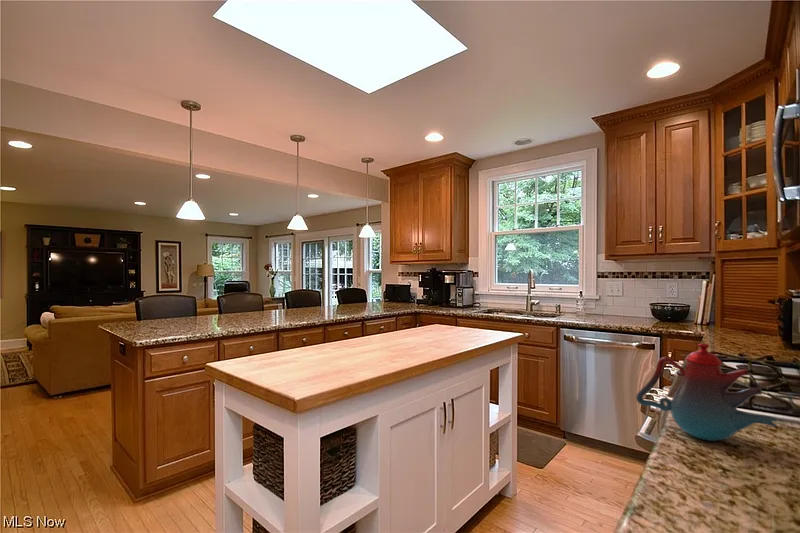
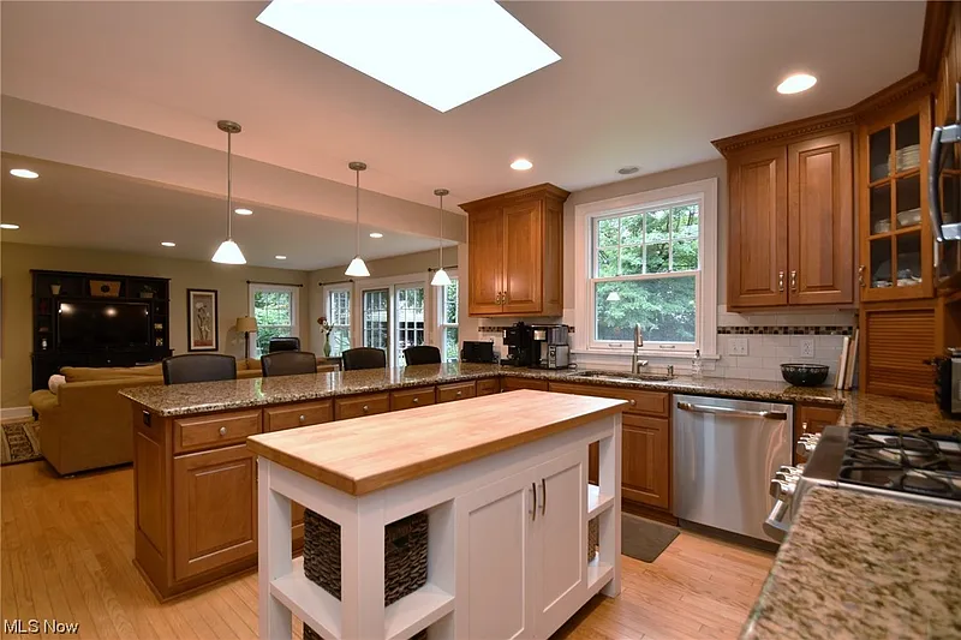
- teakettle [635,342,779,442]
